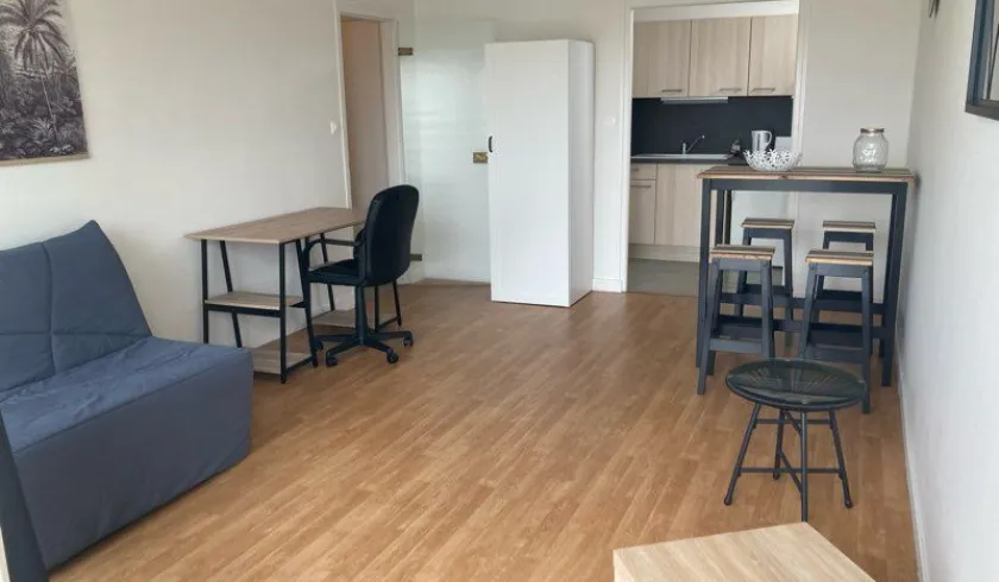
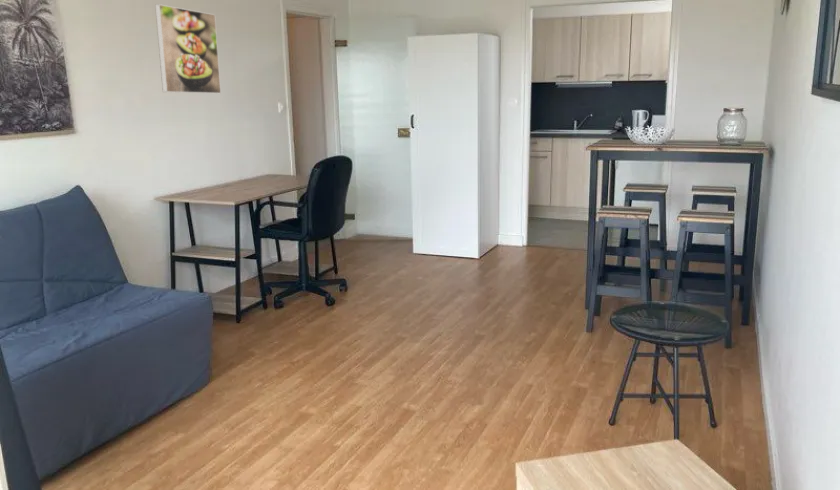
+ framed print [154,3,222,95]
